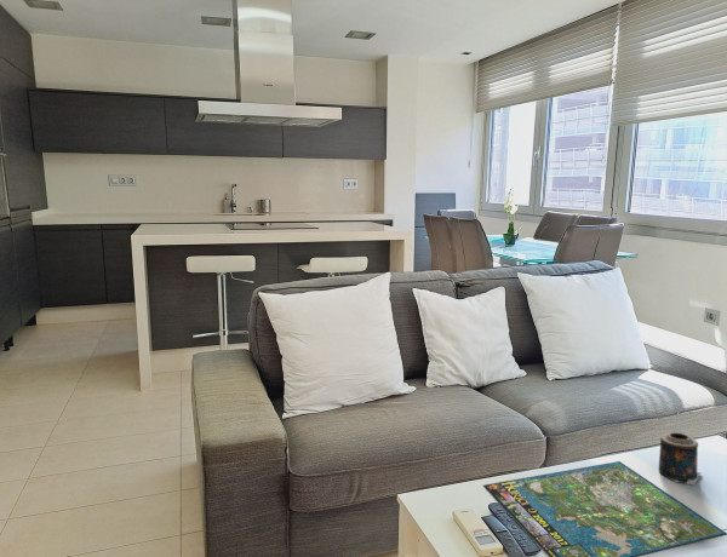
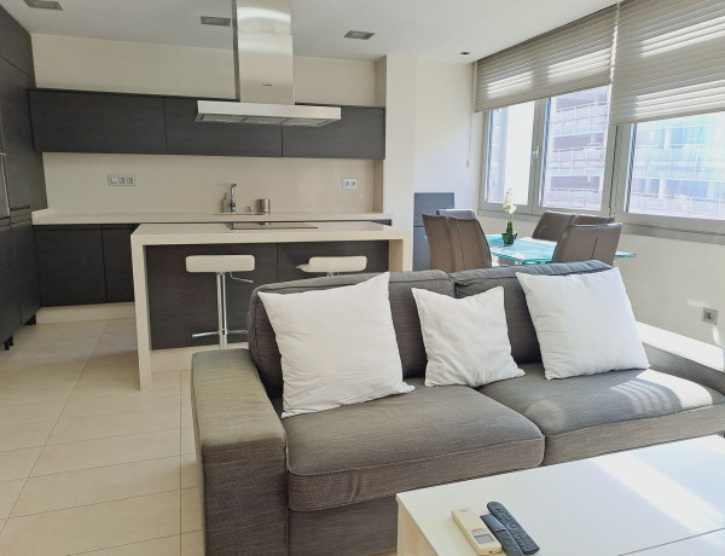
- board game [482,460,727,557]
- candle [658,431,702,487]
